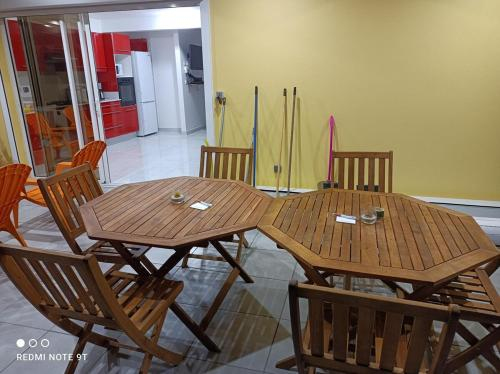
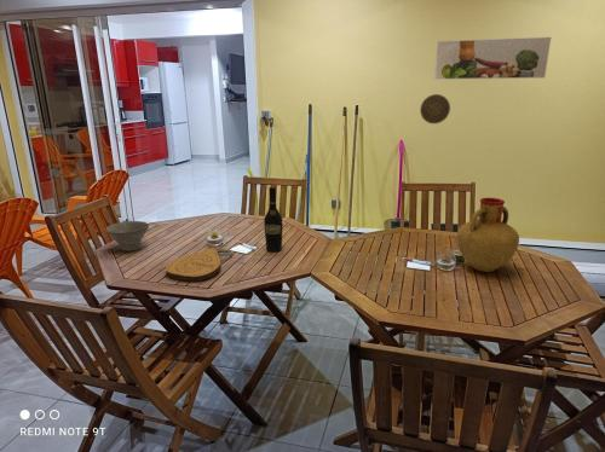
+ decorative plate [419,93,451,124]
+ key chain [165,248,234,283]
+ wine bottle [263,186,283,253]
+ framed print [433,36,552,81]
+ bowl [104,220,150,253]
+ vase [456,197,520,273]
